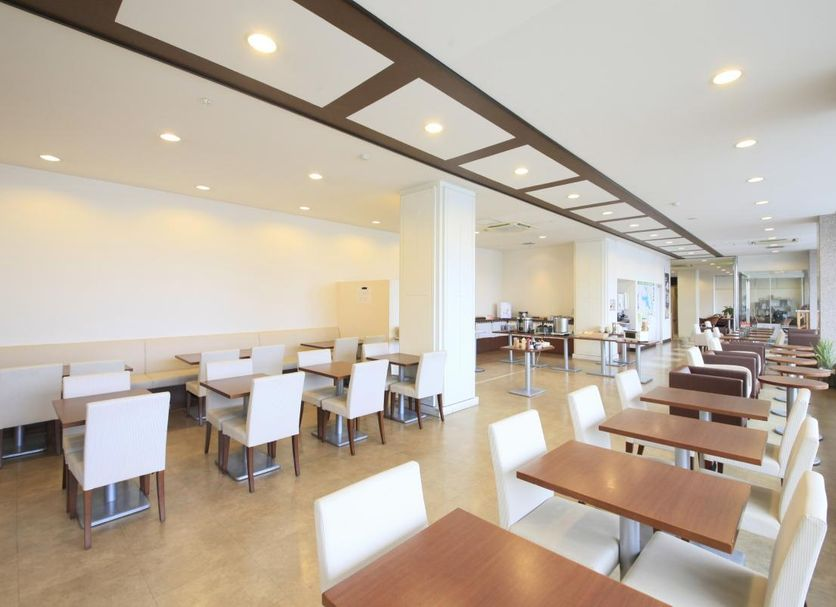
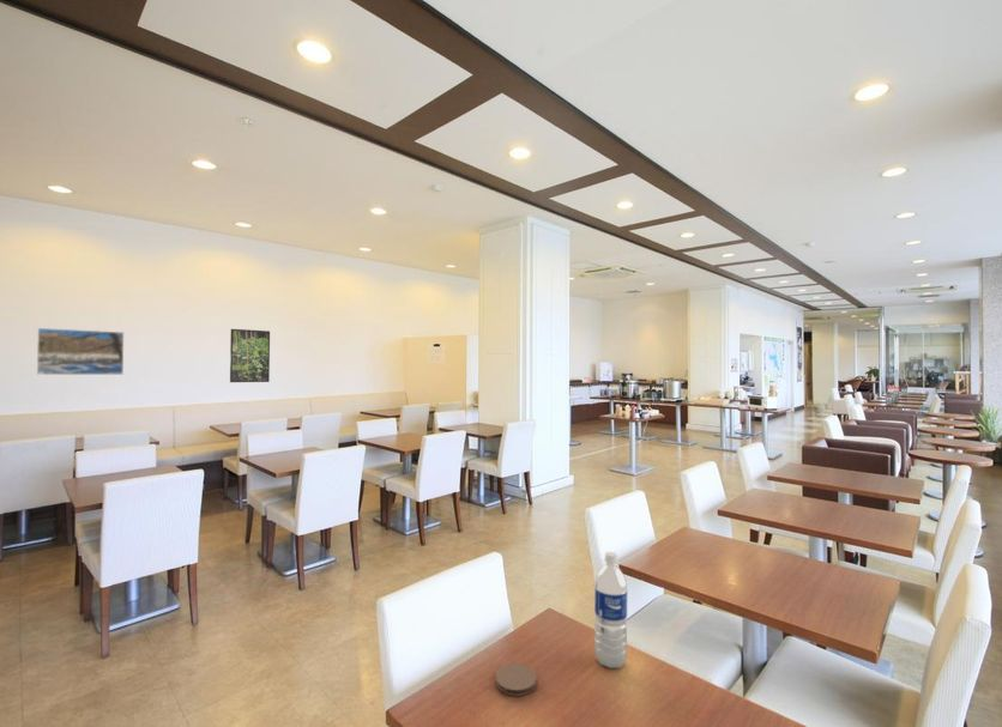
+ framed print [229,328,271,383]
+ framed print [36,327,125,376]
+ coaster [494,662,538,697]
+ water bottle [593,551,628,670]
